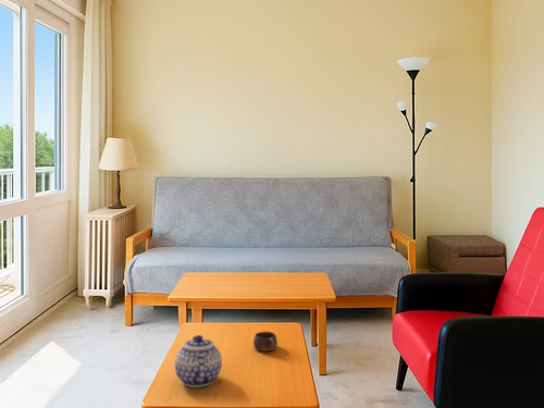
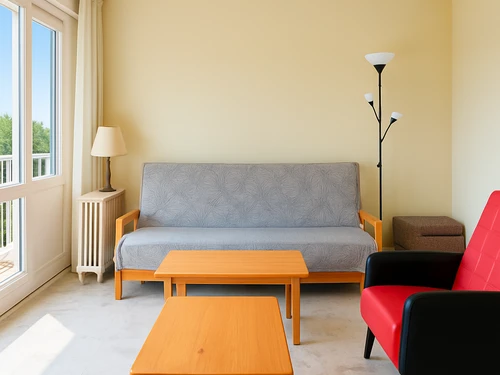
- cup [252,331,279,353]
- teapot [174,334,223,388]
